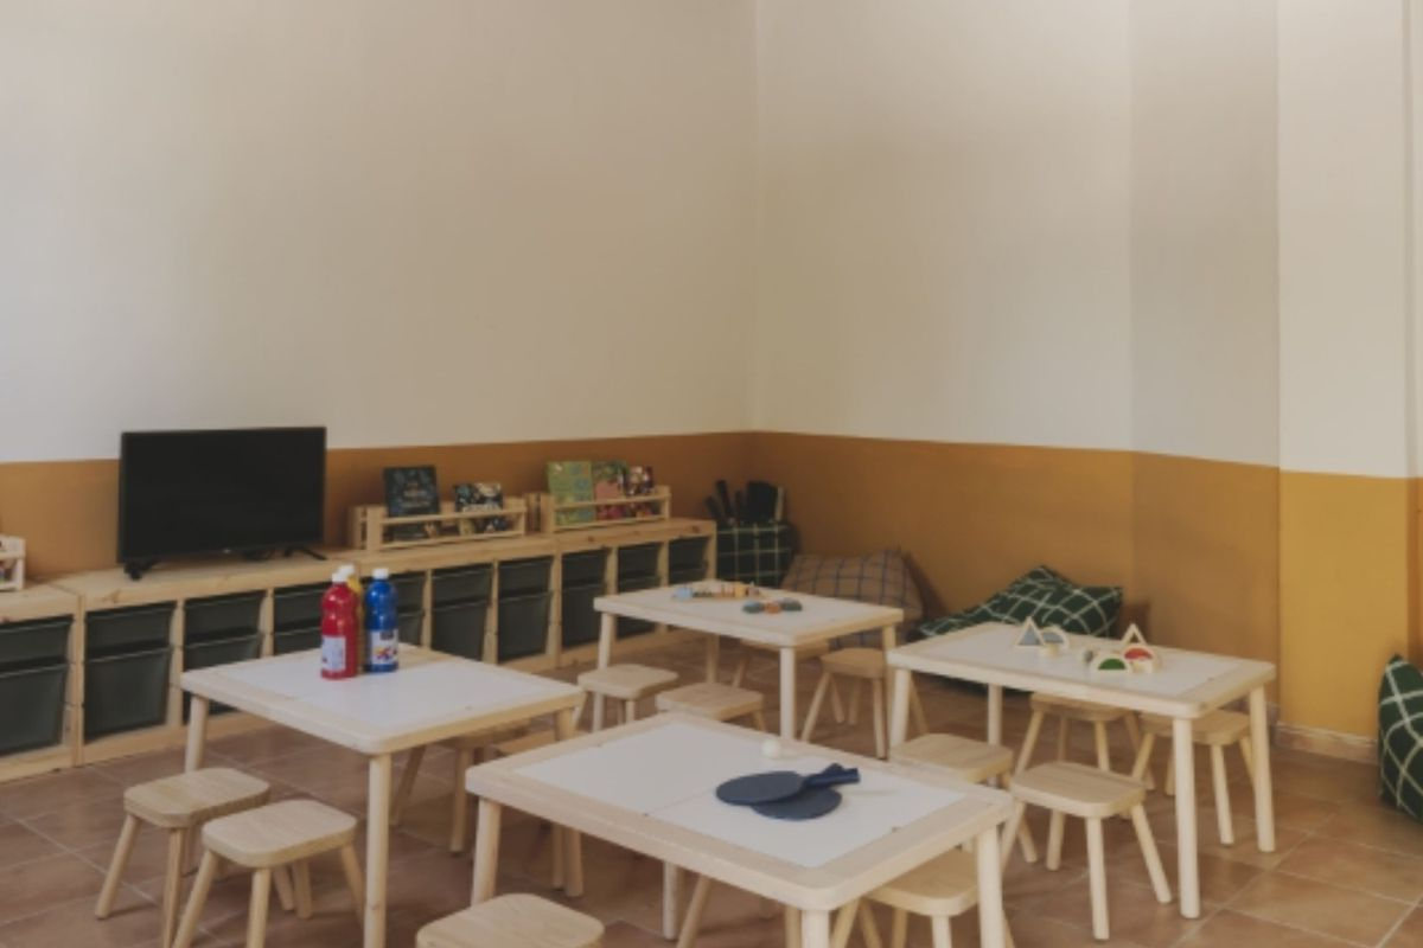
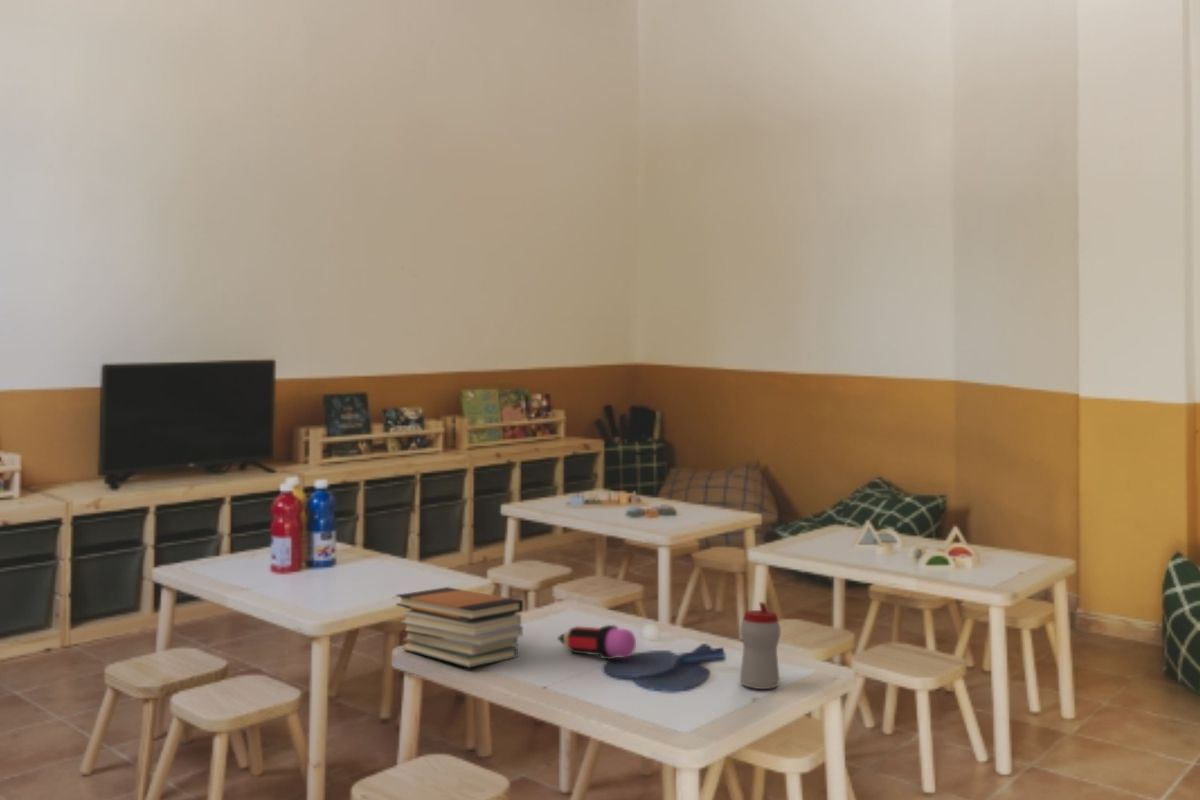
+ book stack [395,586,524,669]
+ pencil [557,624,637,660]
+ sippy cup [739,601,781,690]
